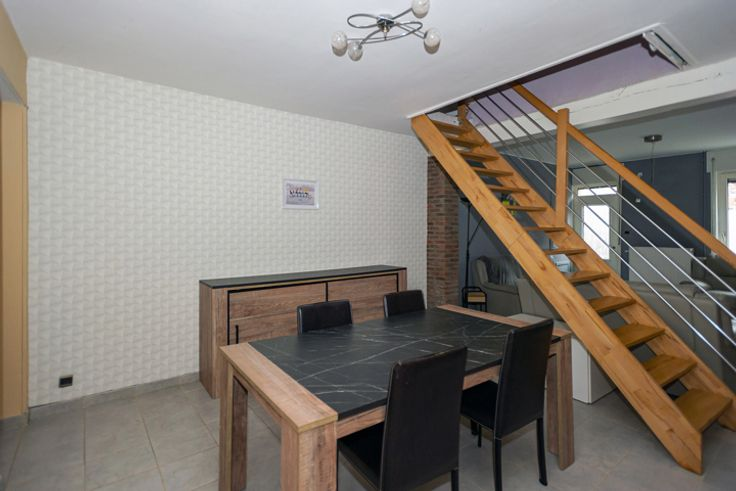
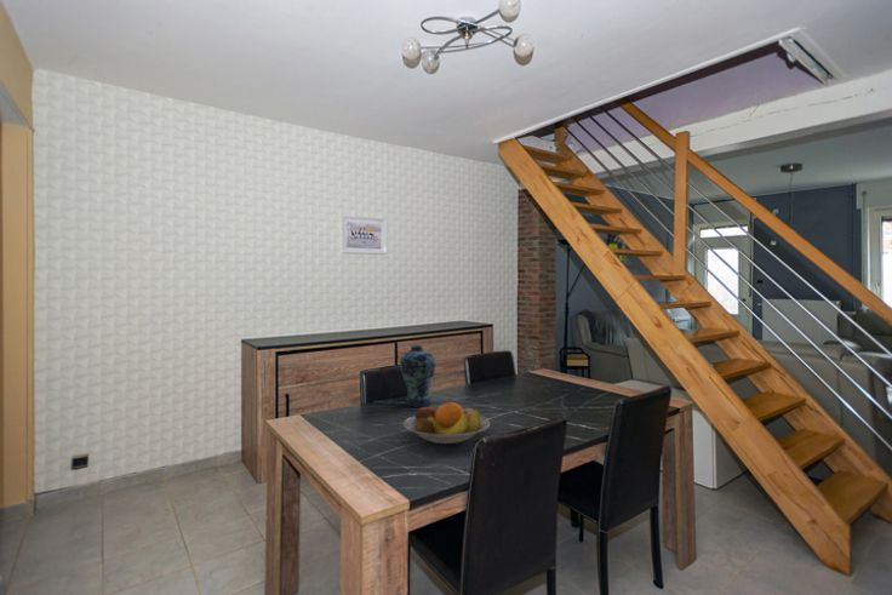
+ fruit bowl [402,400,491,445]
+ vase [399,344,436,408]
